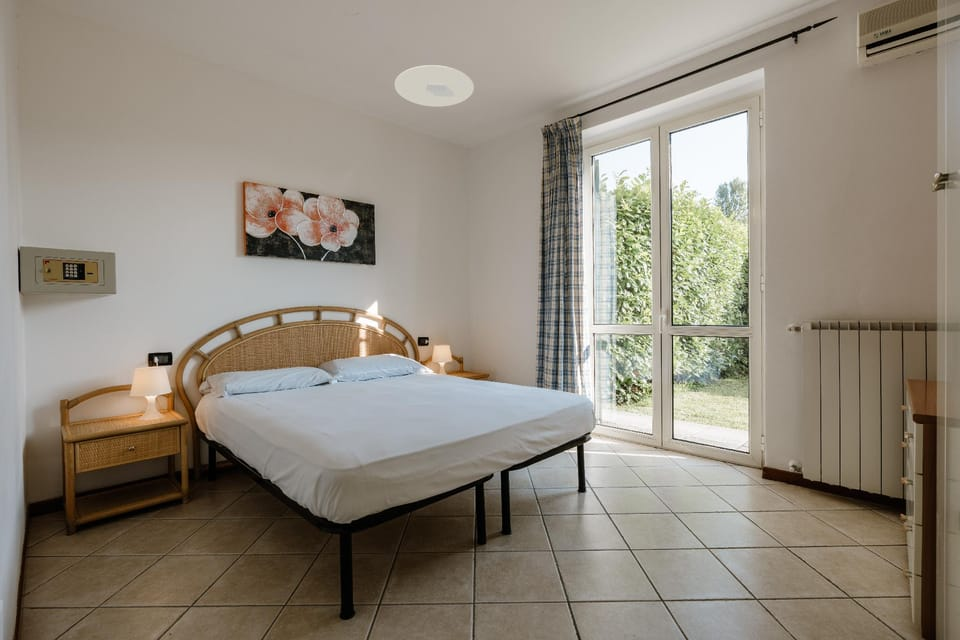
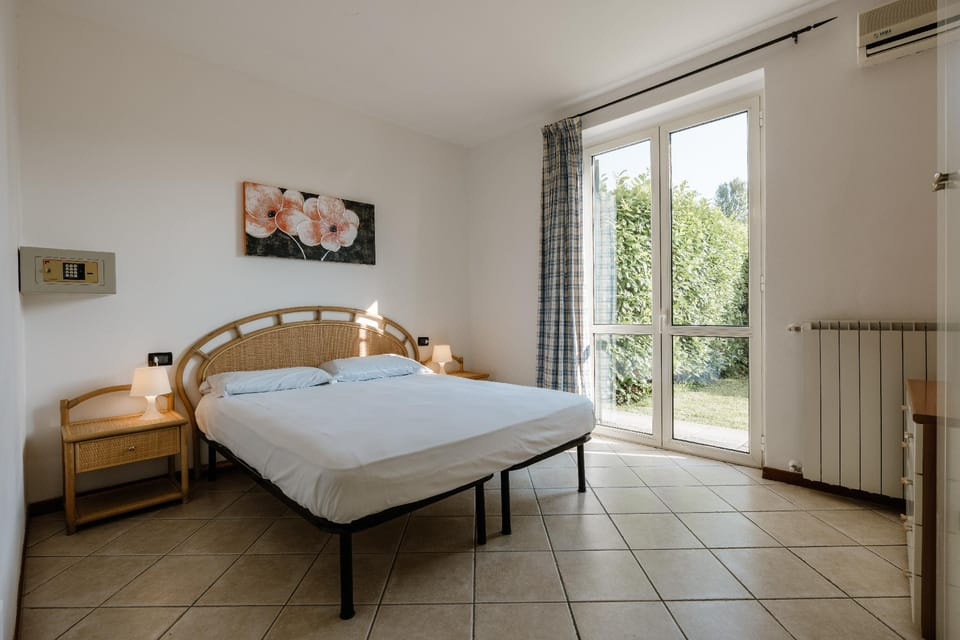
- ceiling light [394,64,475,108]
